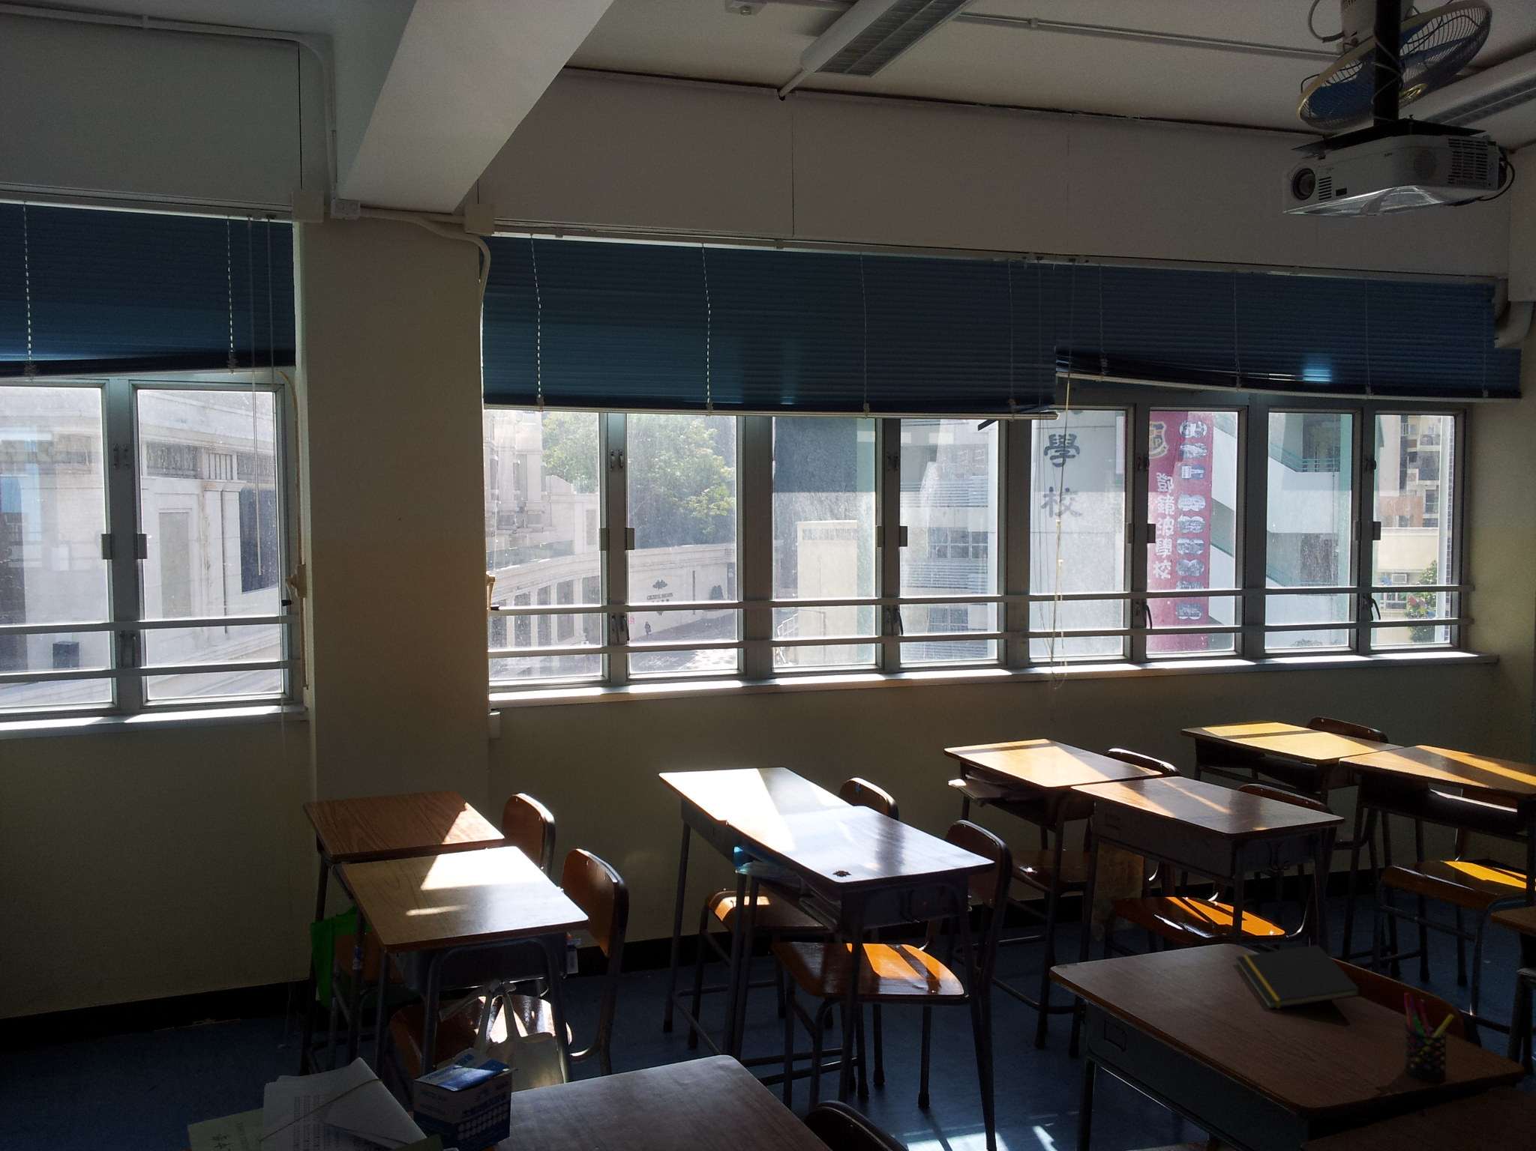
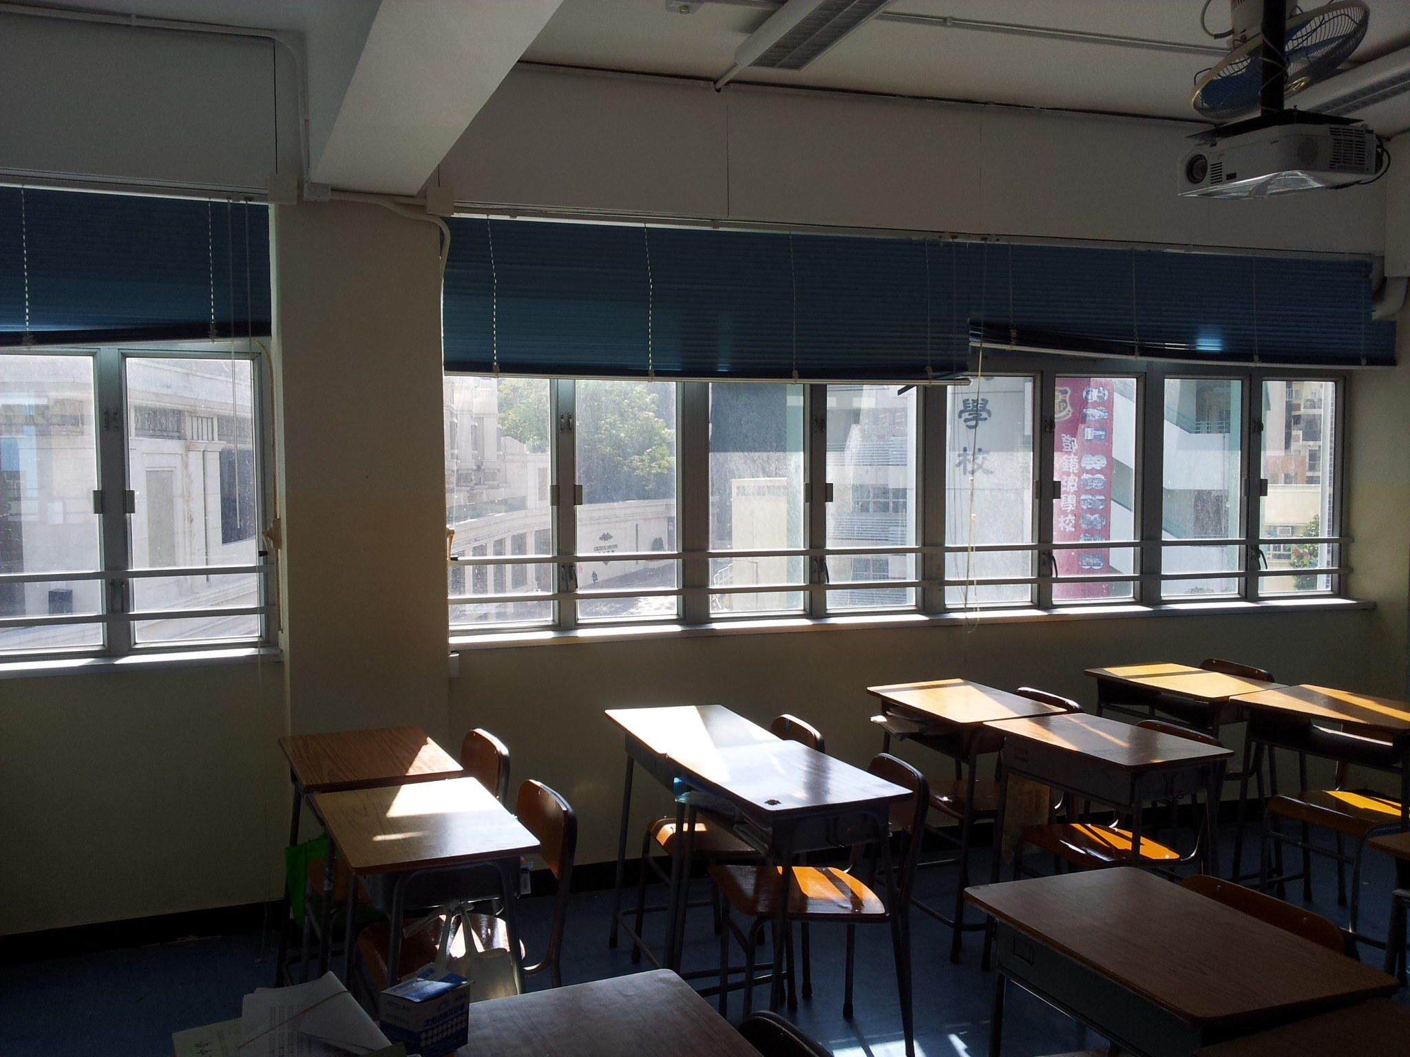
- notepad [1235,944,1362,1010]
- pen holder [1402,993,1455,1081]
